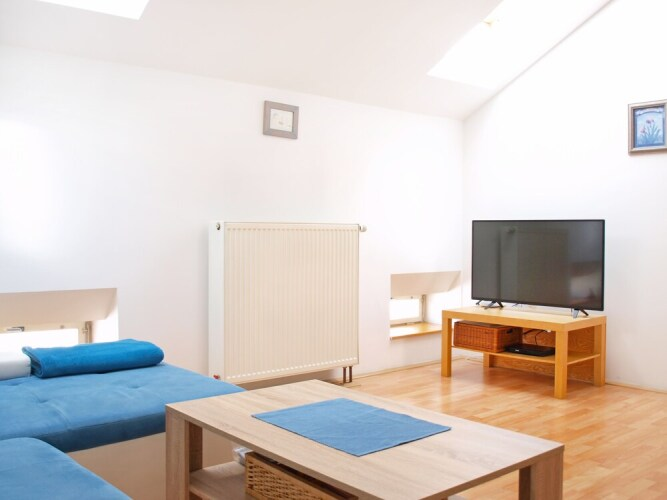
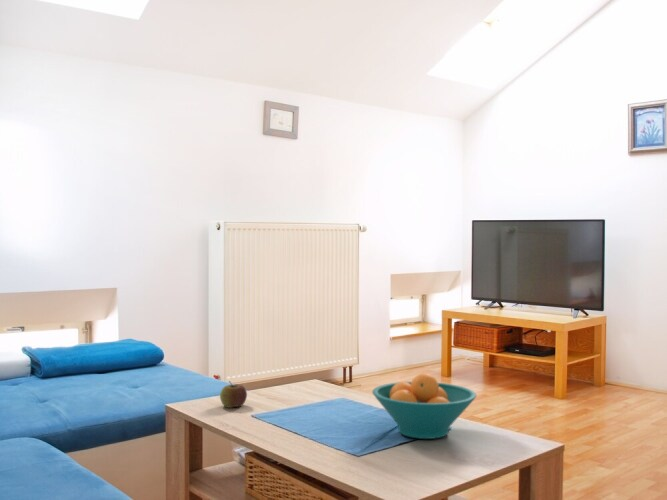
+ fruit bowl [371,372,477,440]
+ apple [219,380,248,409]
